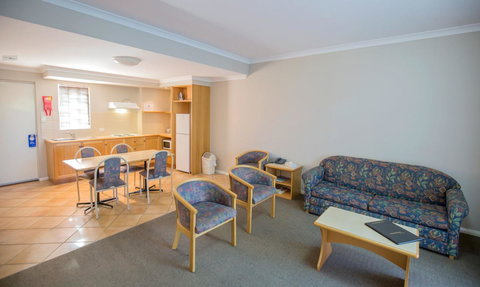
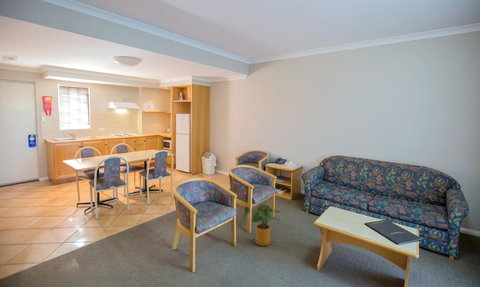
+ house plant [243,201,282,247]
